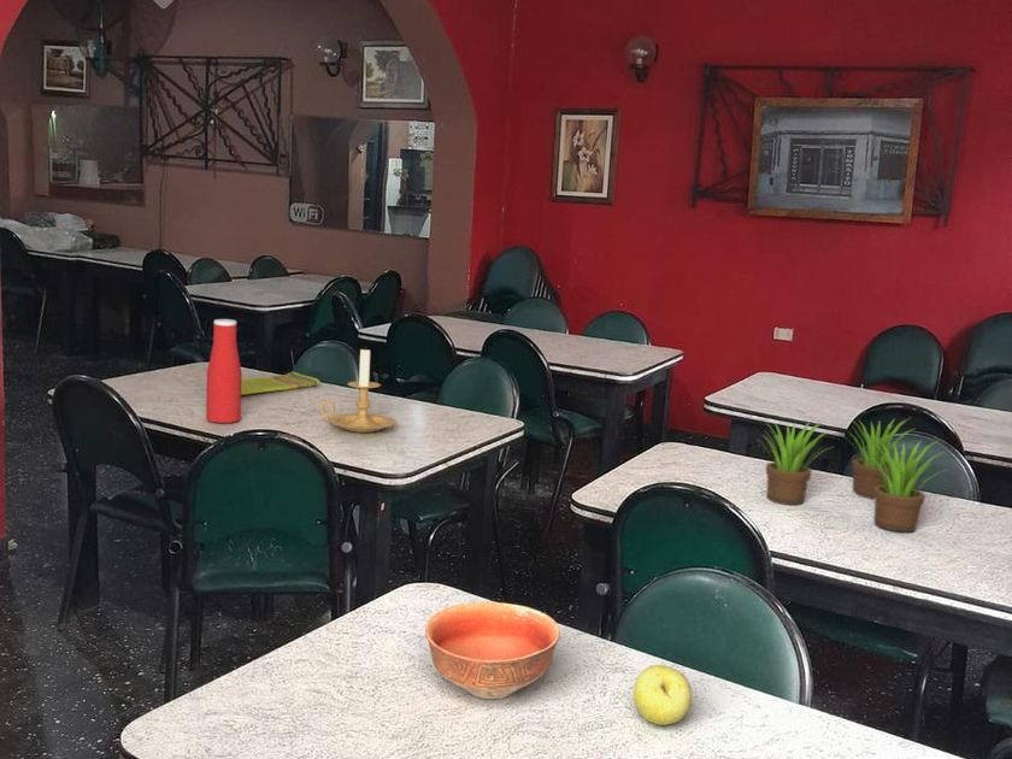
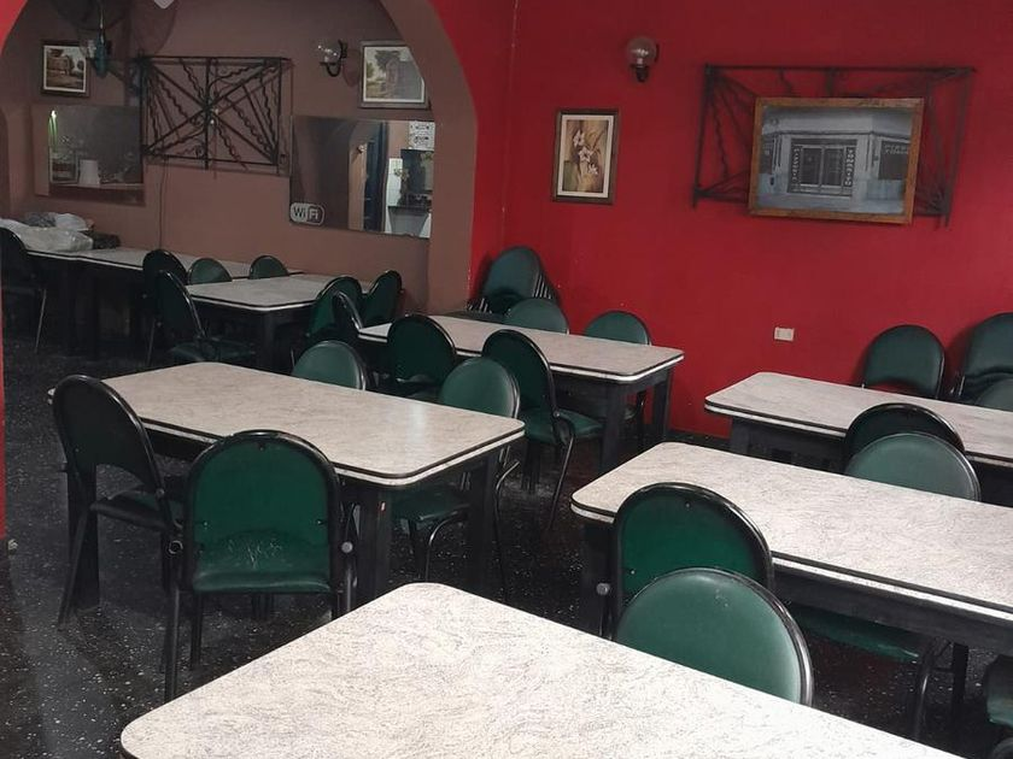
- bottle [205,318,242,424]
- dish towel [241,371,320,396]
- candle holder [318,346,398,434]
- bowl [424,601,561,700]
- apple [632,664,693,726]
- plant [754,417,953,533]
